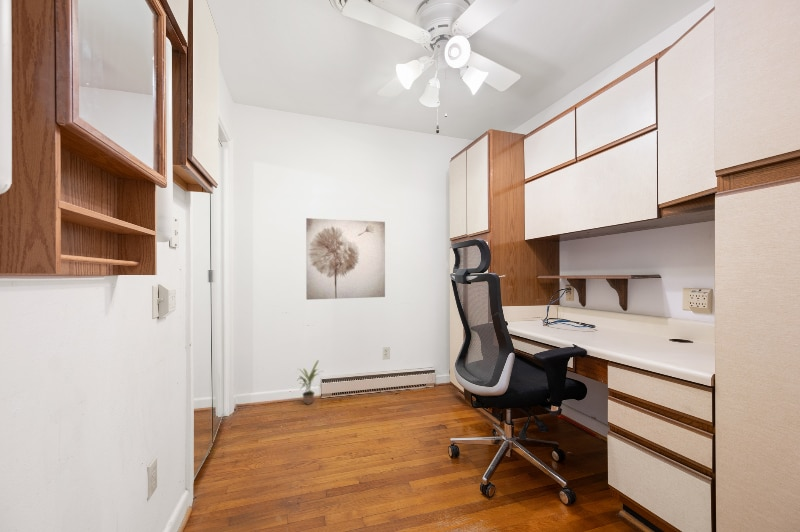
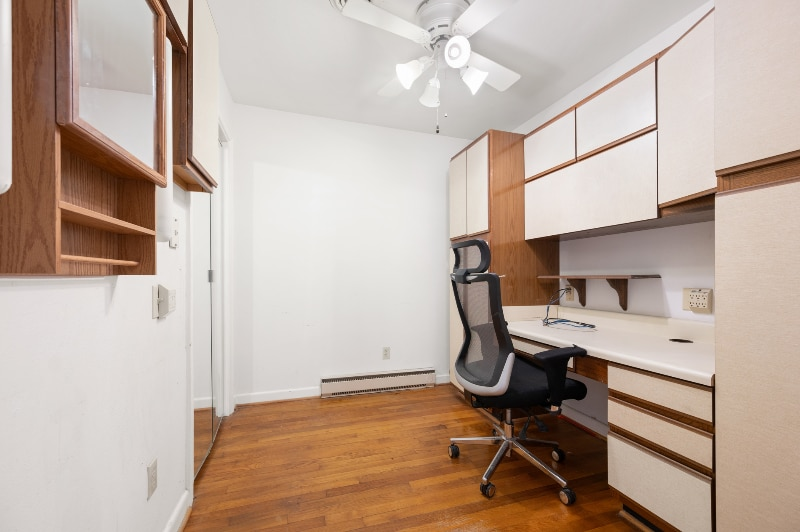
- potted plant [297,359,323,406]
- wall art [305,217,386,301]
